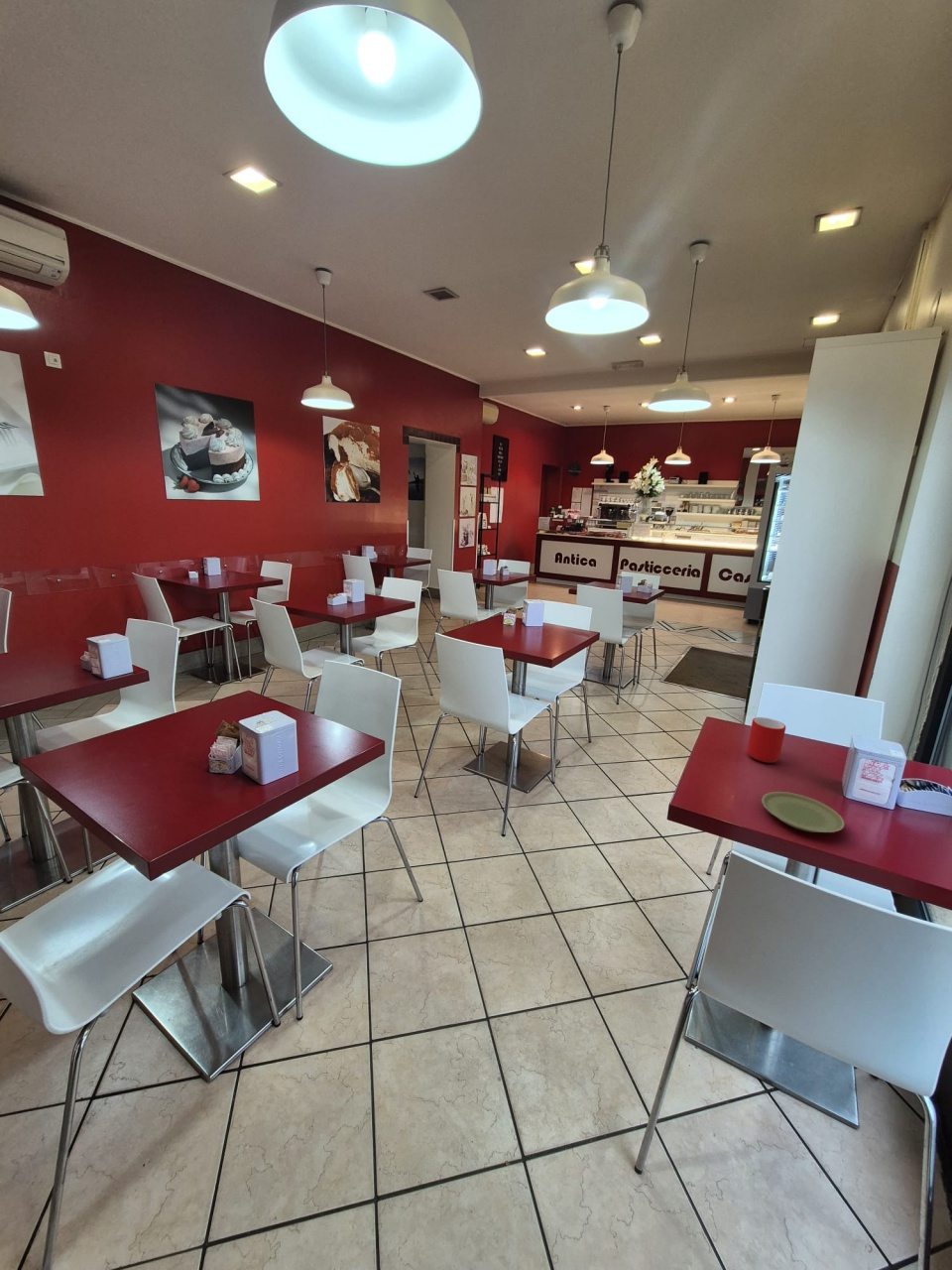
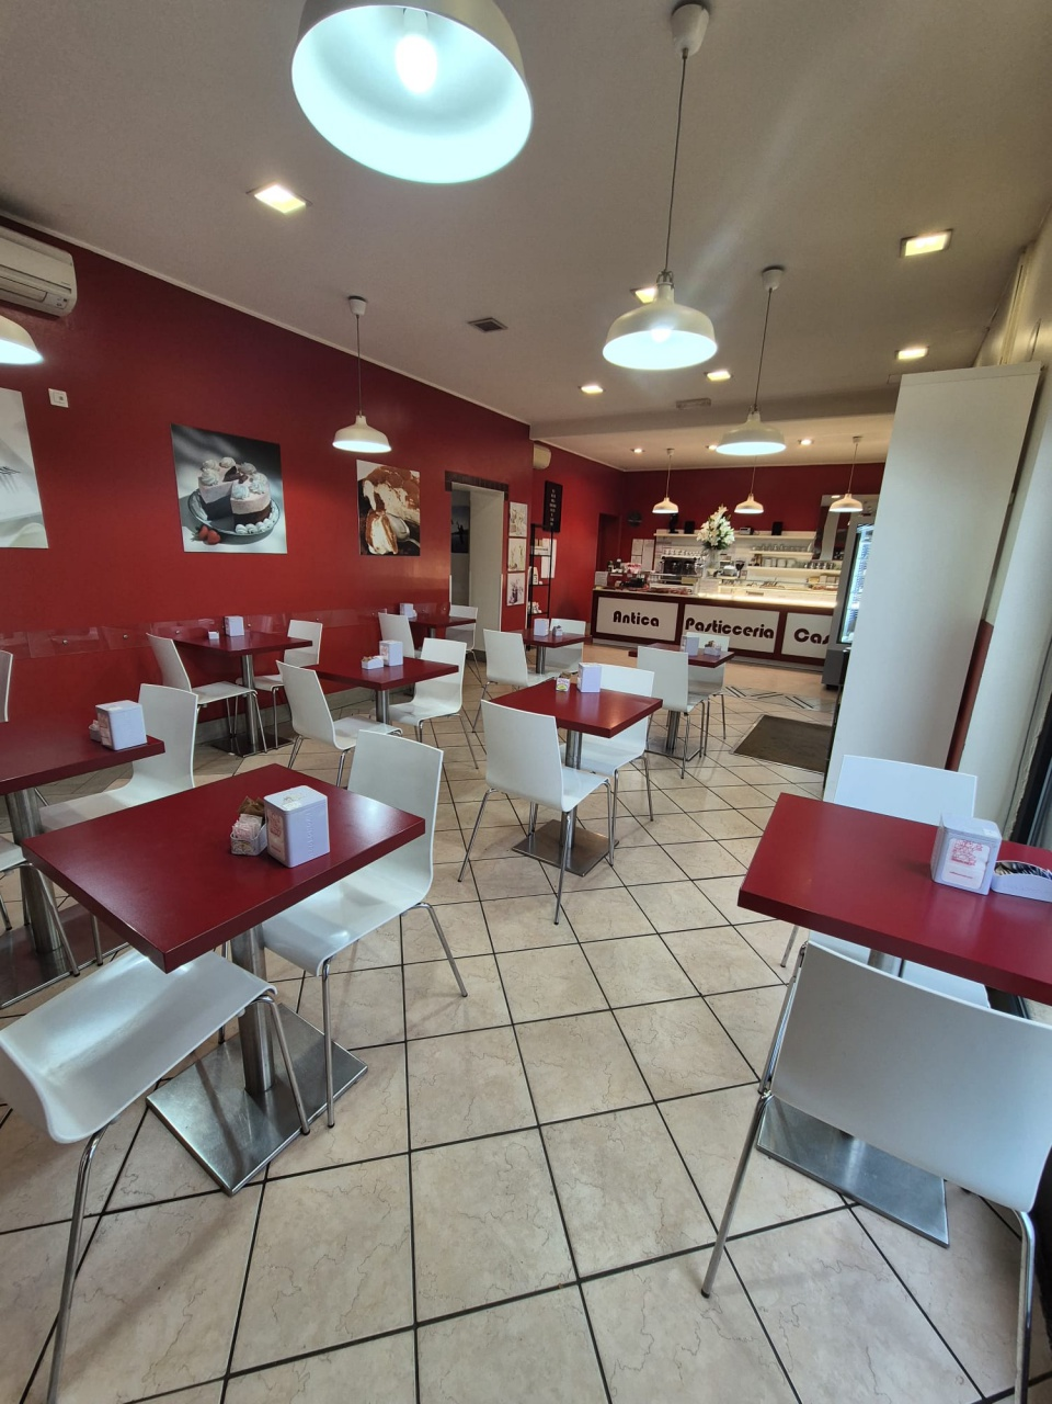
- plate [761,791,845,833]
- cup [746,716,786,764]
